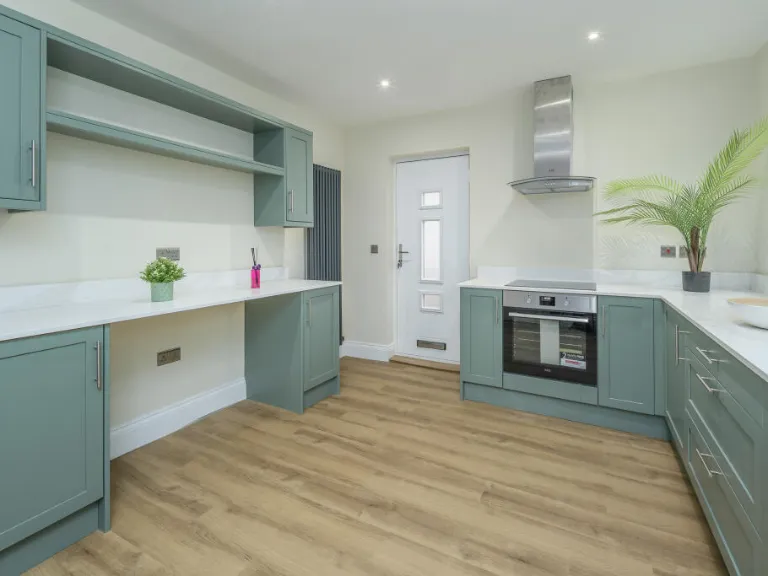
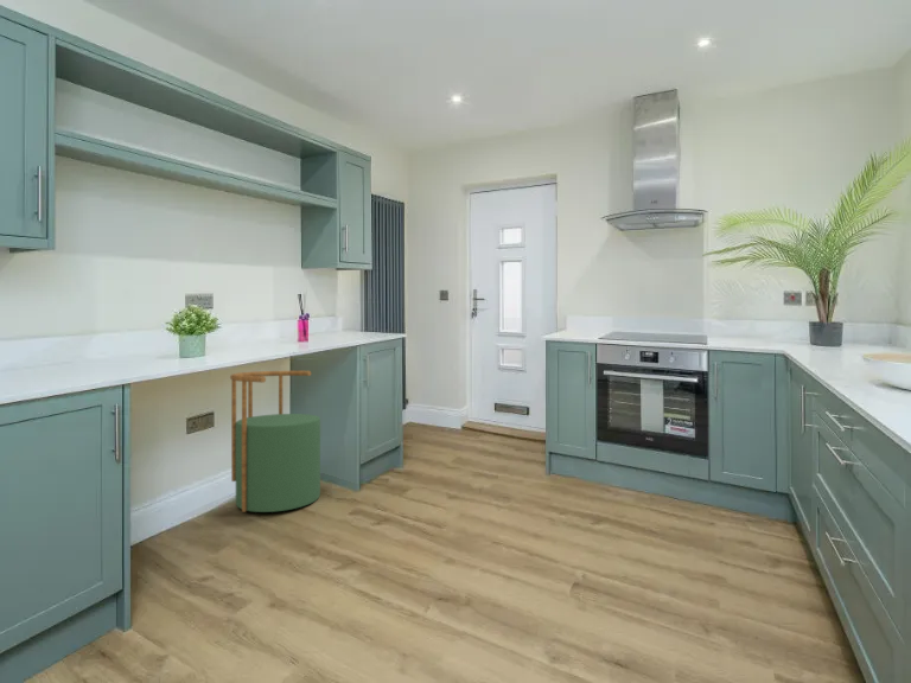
+ stool [229,370,321,513]
